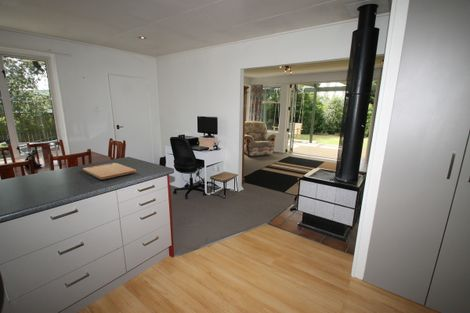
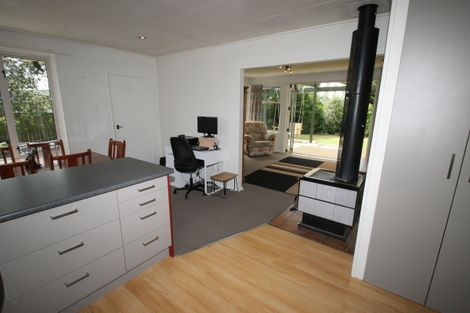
- cutting board [82,162,137,180]
